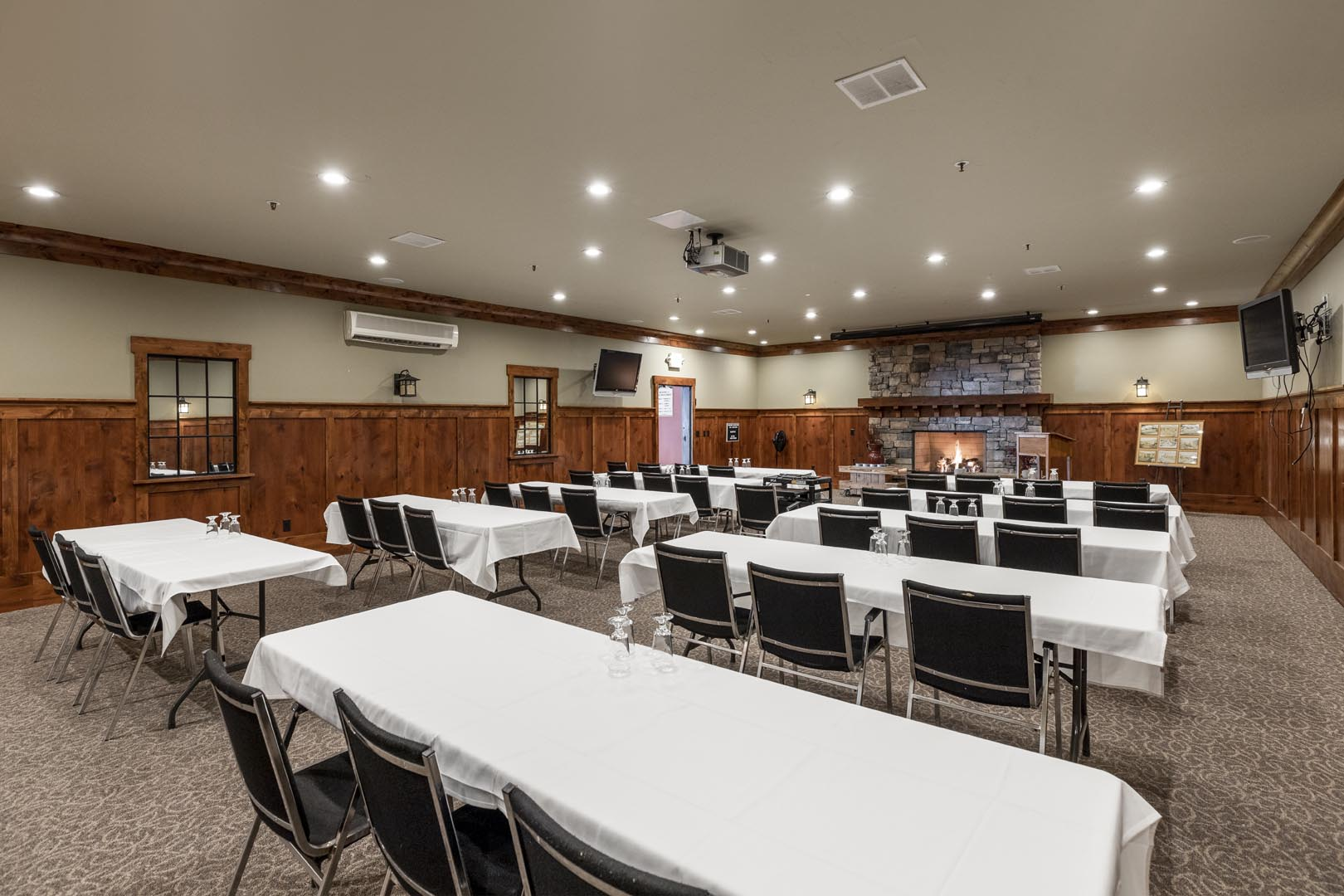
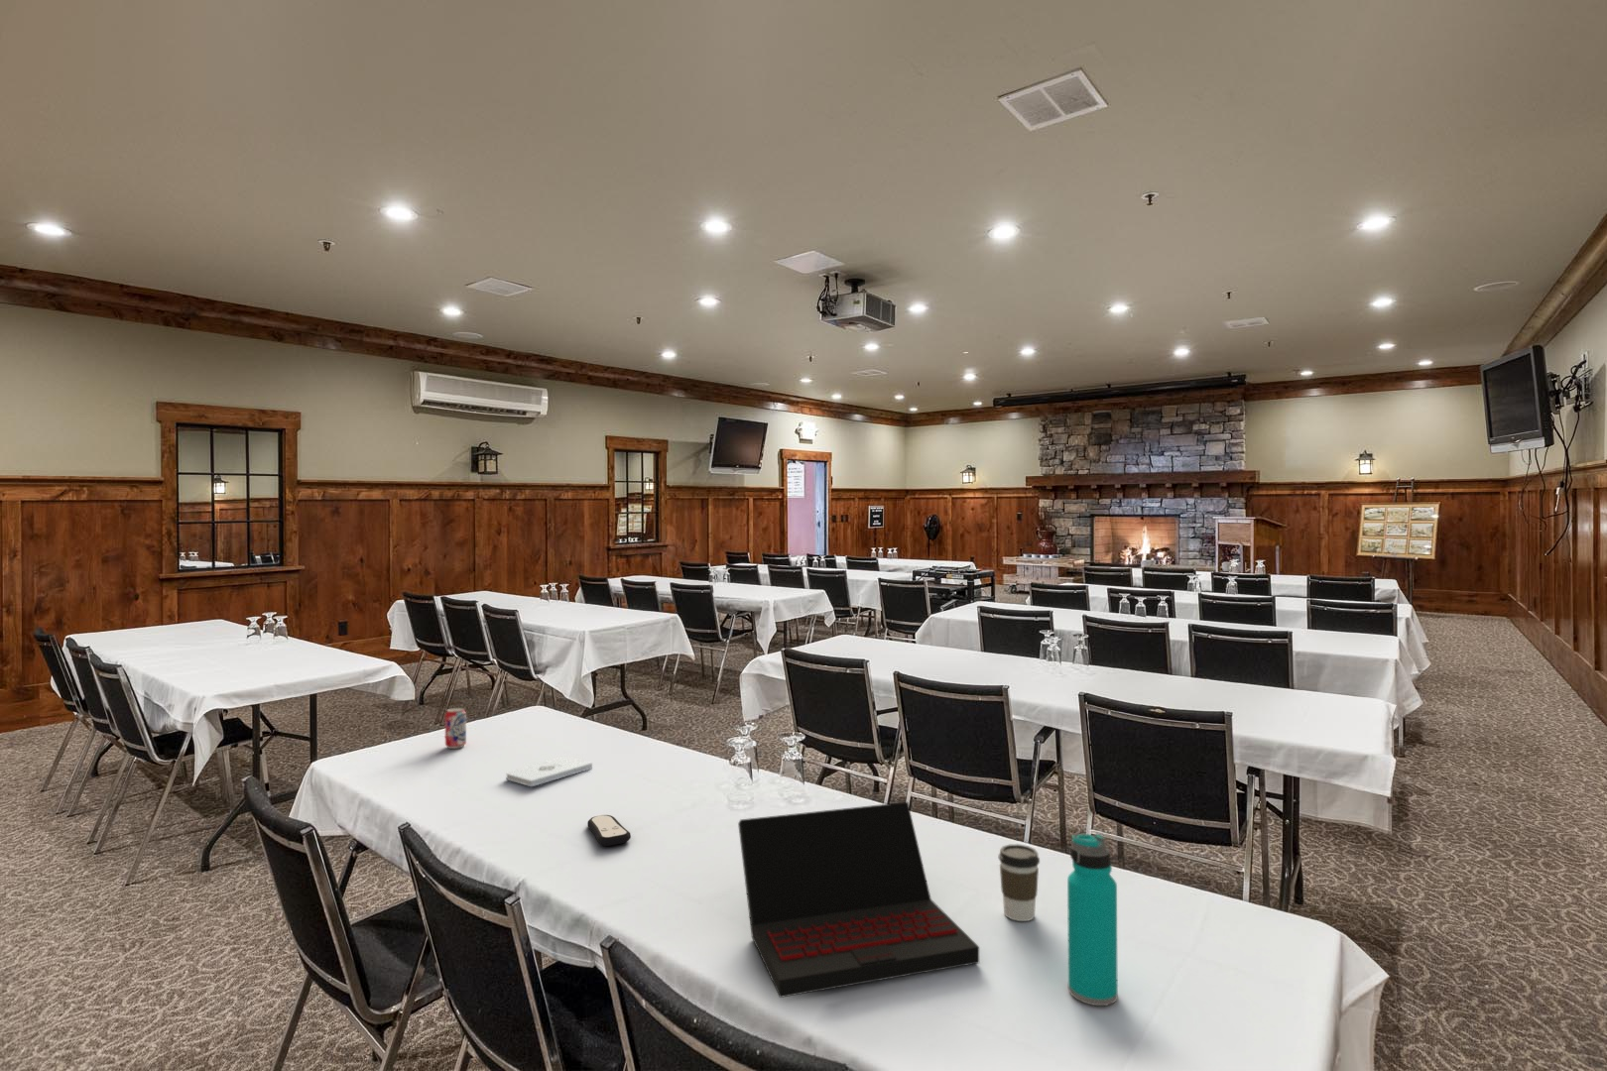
+ notepad [505,755,593,788]
+ remote control [586,814,631,847]
+ laptop [737,801,980,998]
+ water bottle [1067,833,1119,1006]
+ beverage can [445,708,468,749]
+ coffee cup [998,843,1040,923]
